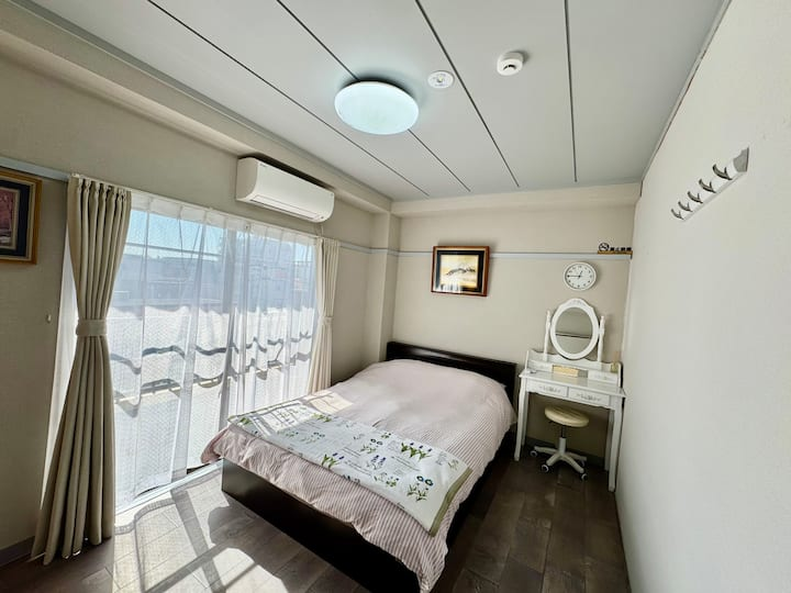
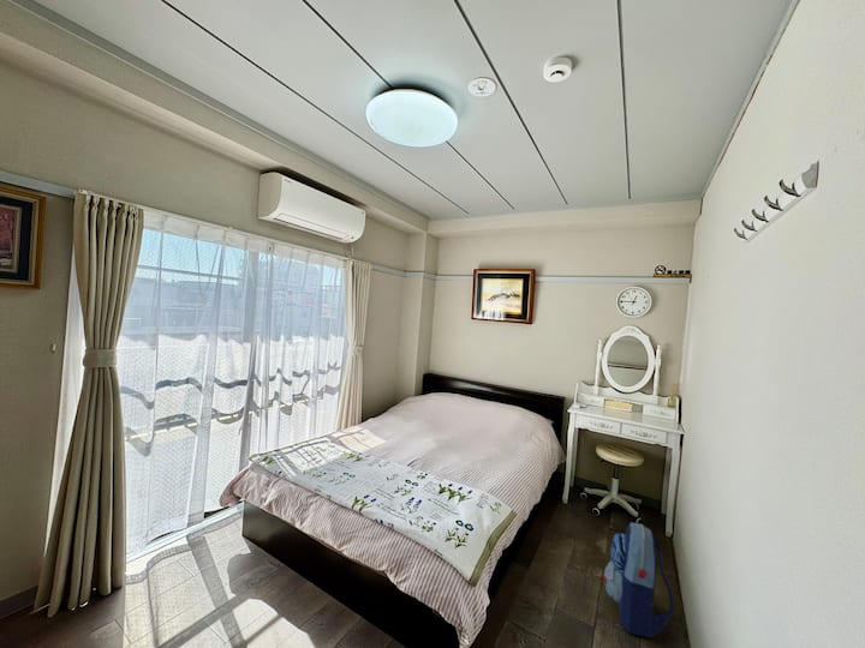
+ backpack [602,522,676,638]
